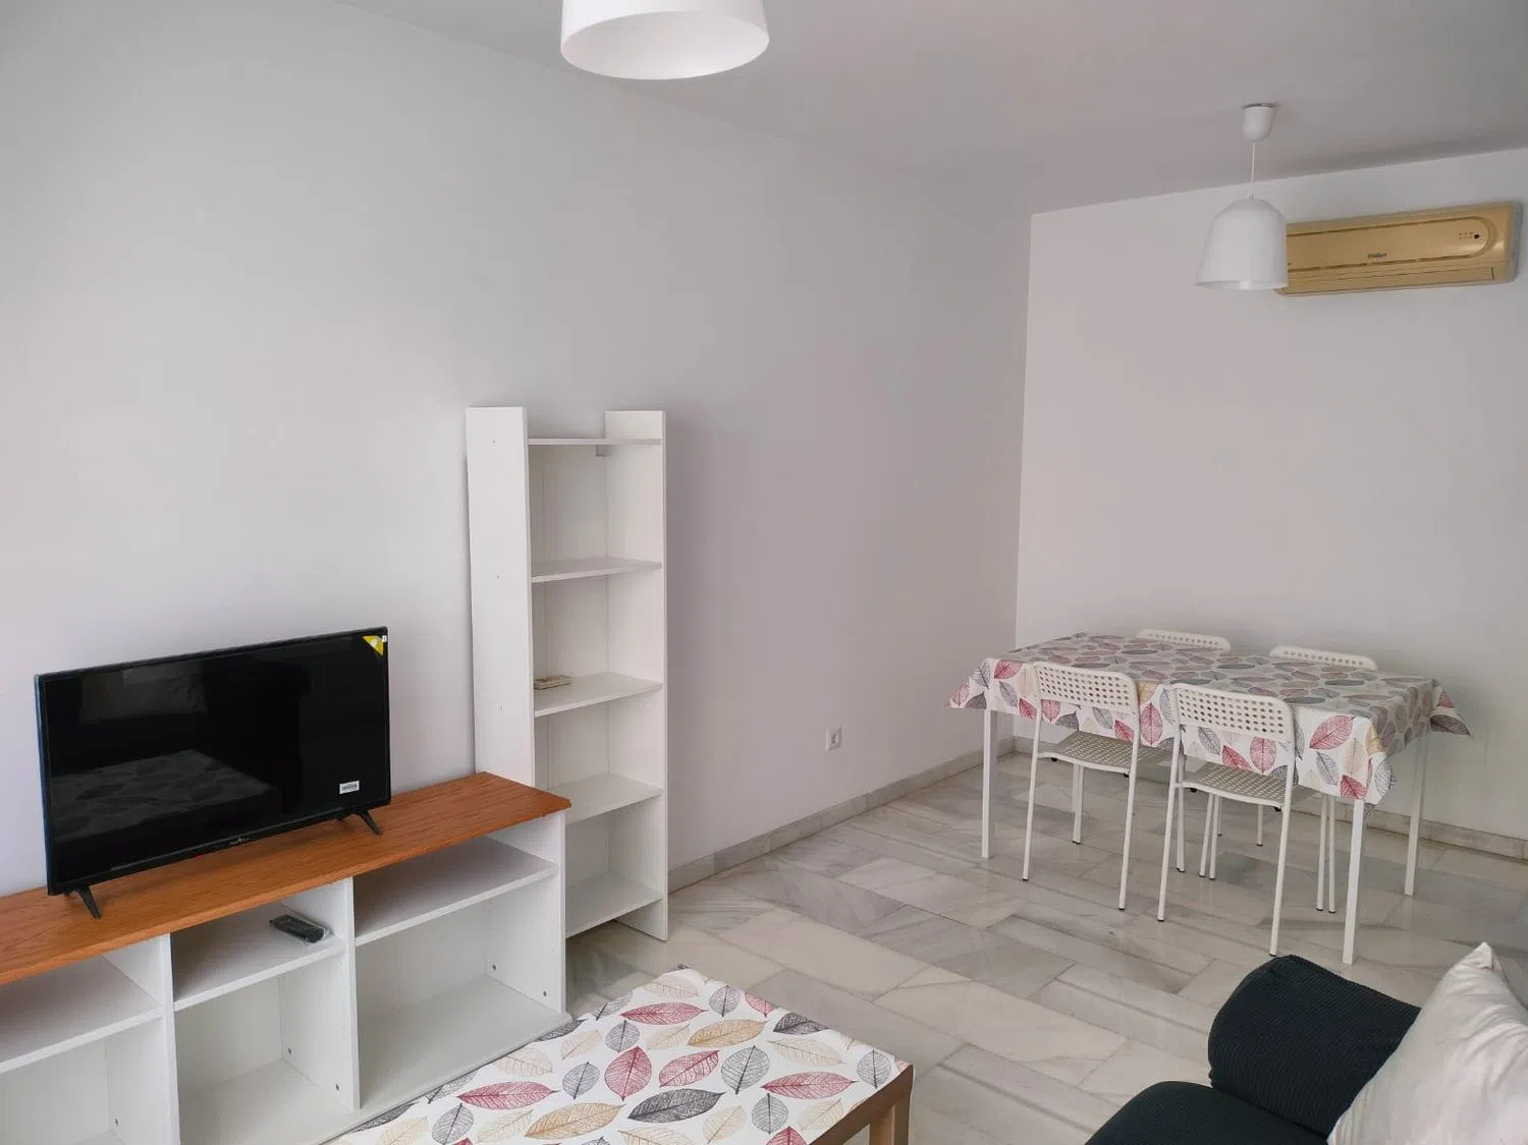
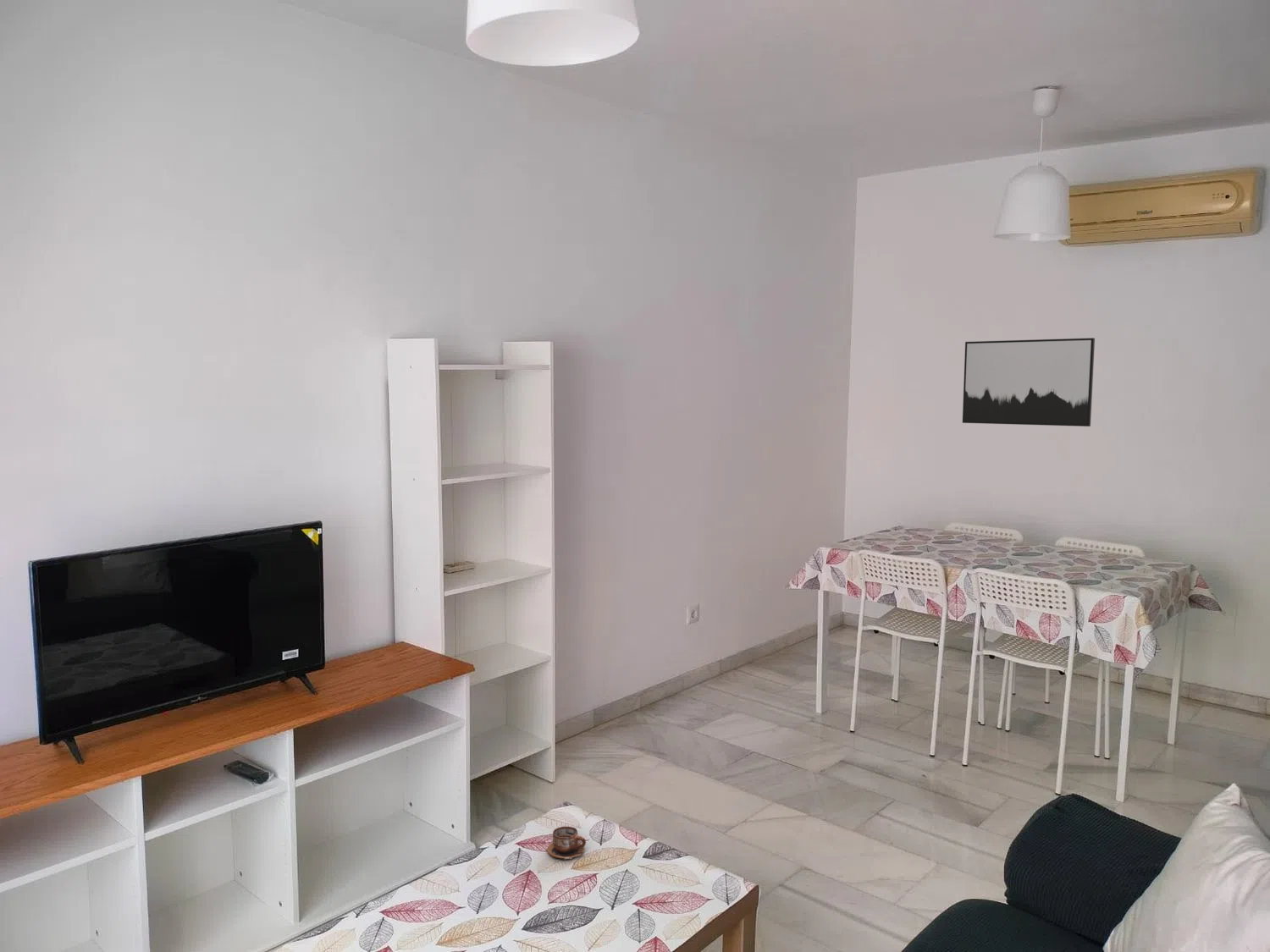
+ cup [545,826,587,861]
+ wall art [962,337,1096,427]
